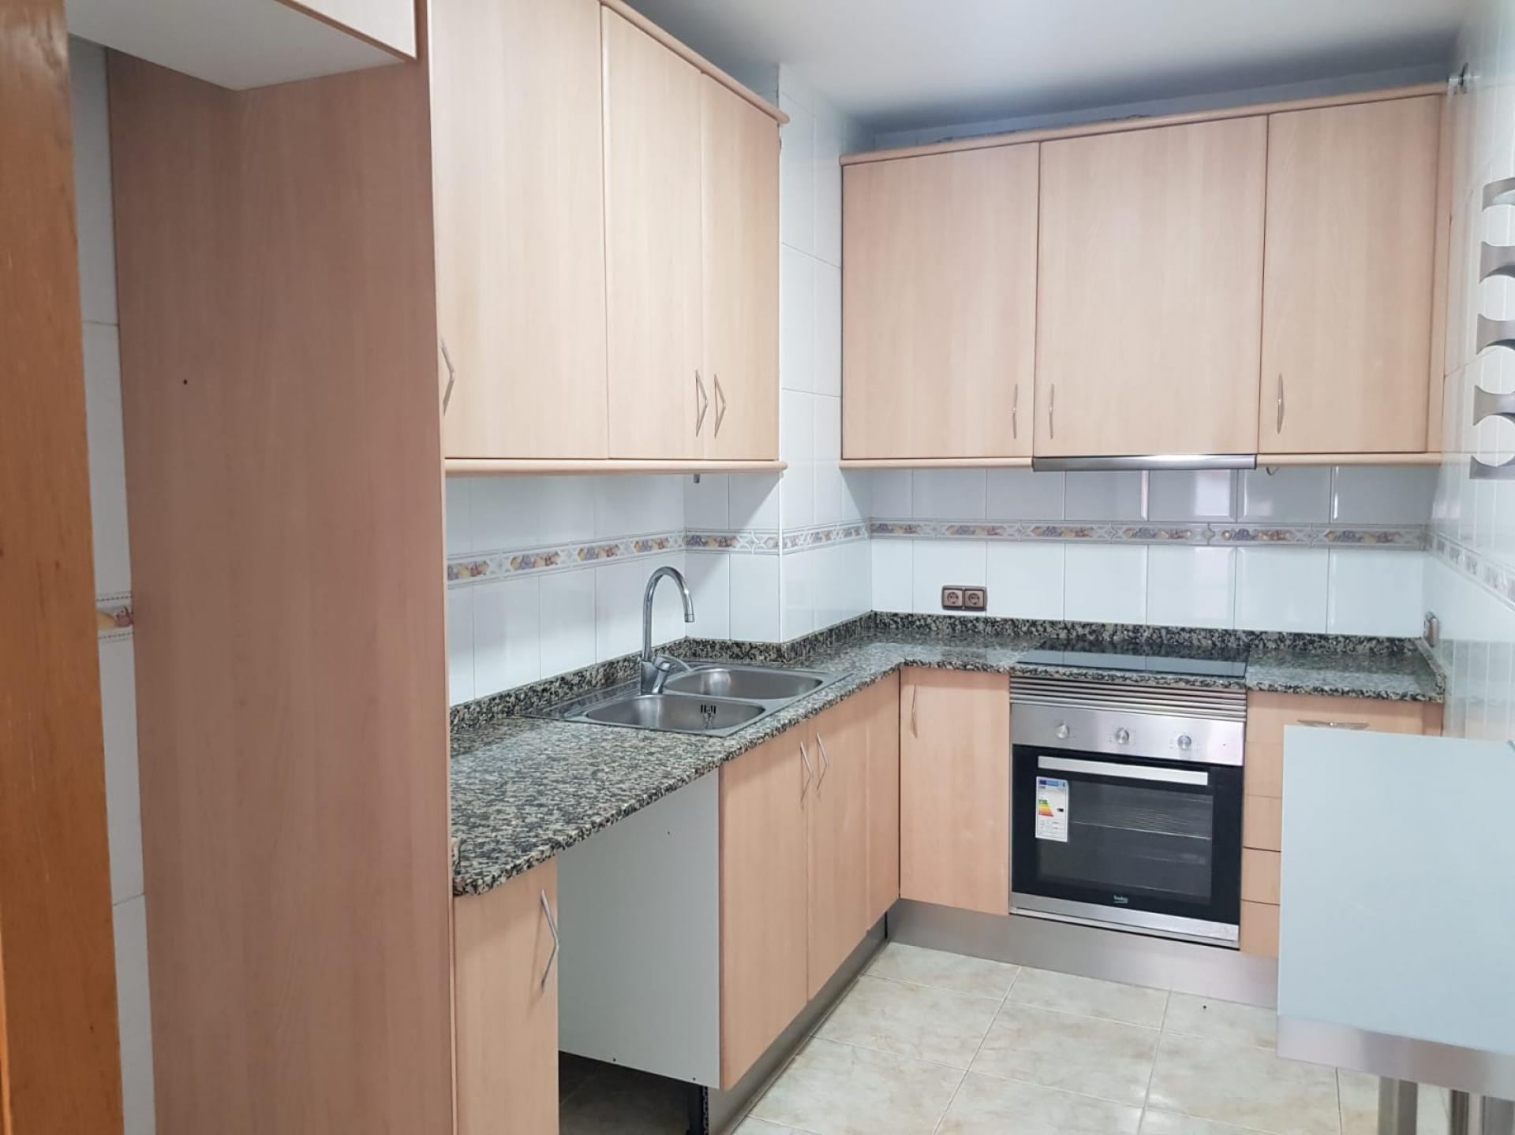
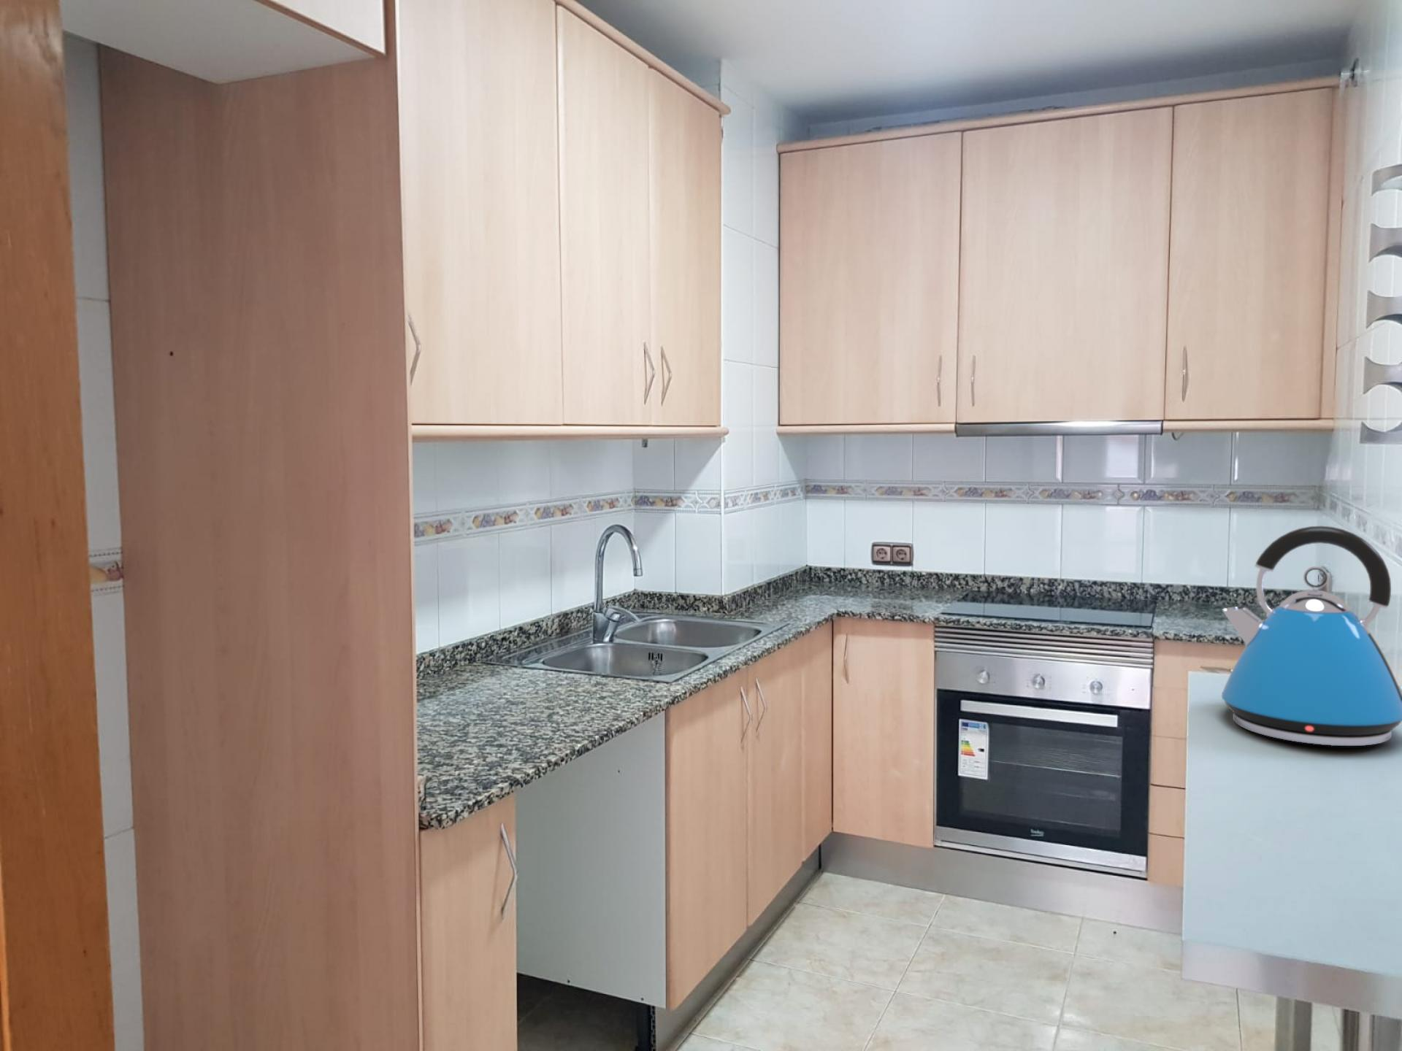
+ kettle [1221,526,1402,746]
